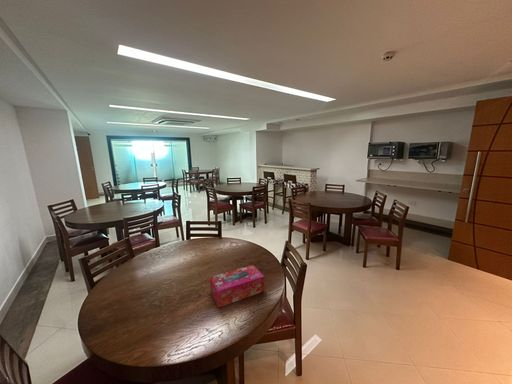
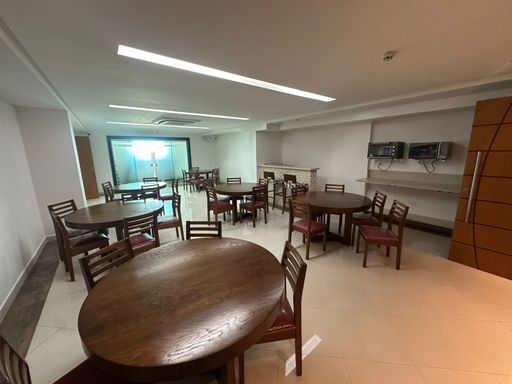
- tissue box [209,264,265,309]
